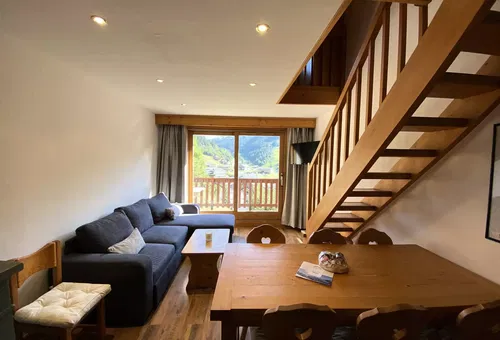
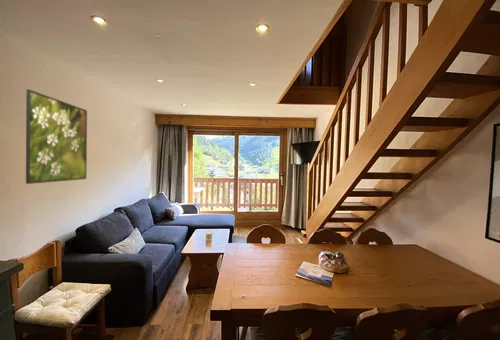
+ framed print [25,88,88,185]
